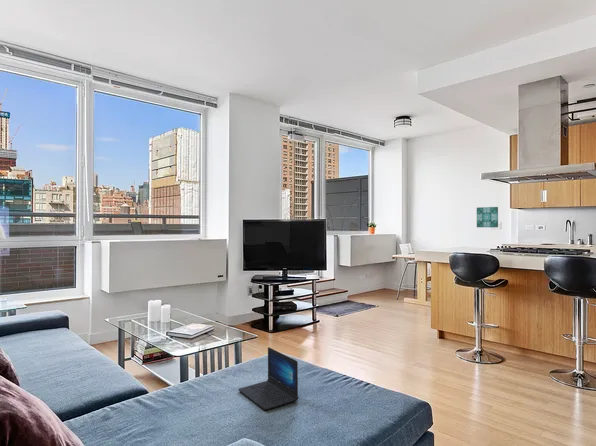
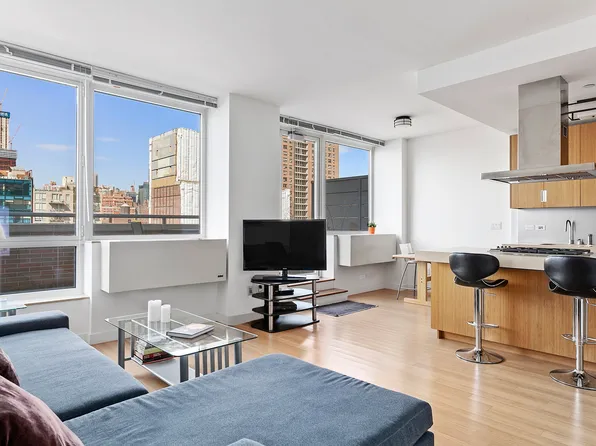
- laptop [237,346,299,411]
- wall art [476,206,499,228]
